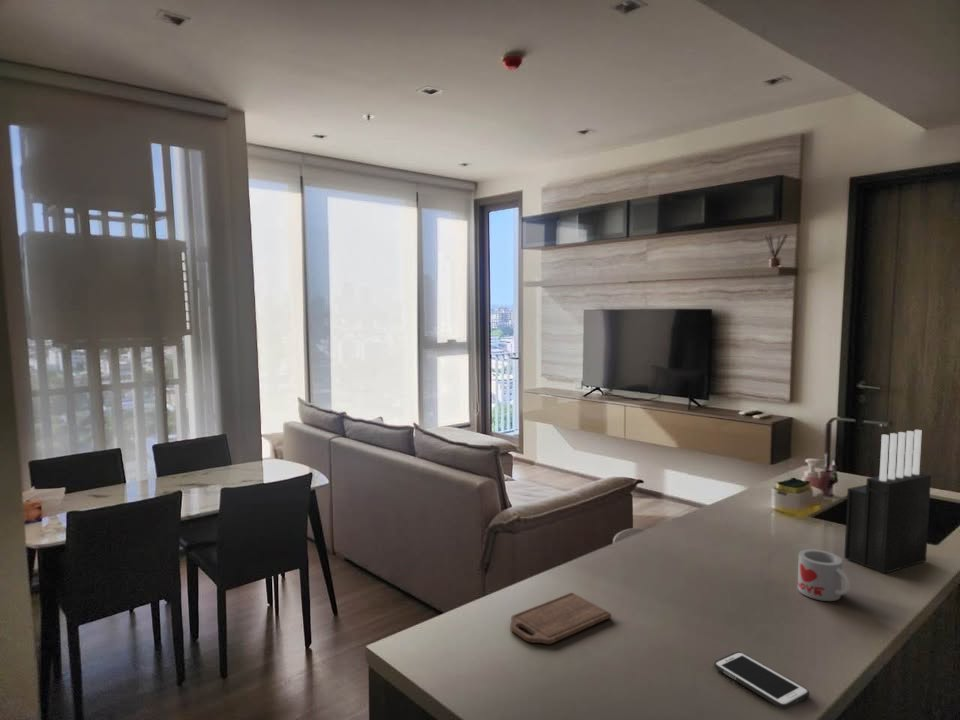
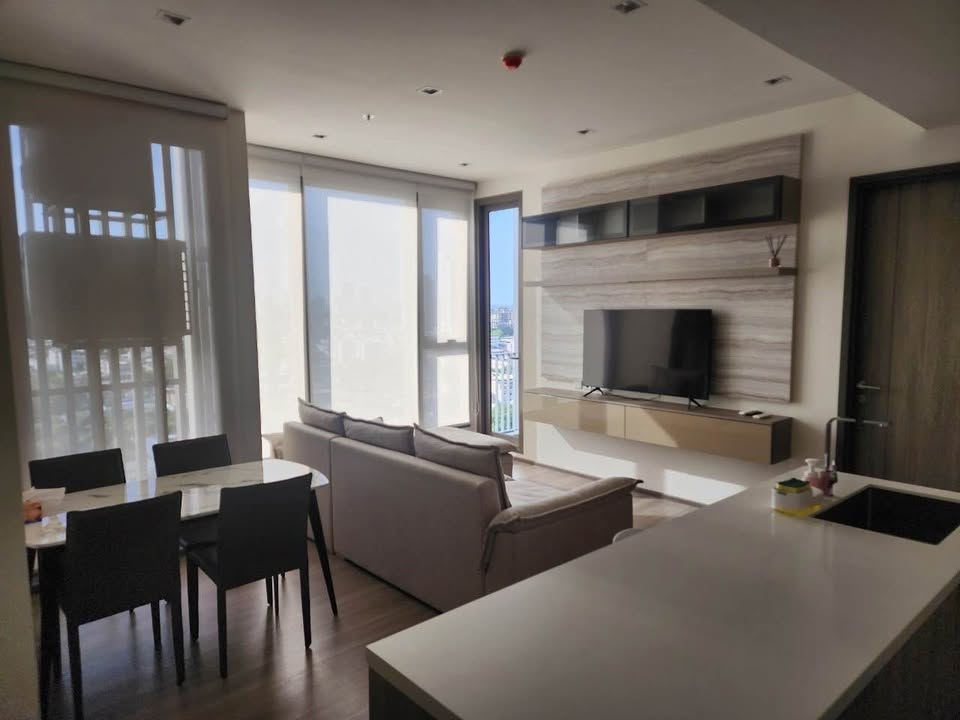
- cutting board [509,592,612,645]
- knife block [843,429,932,575]
- mug [797,548,851,602]
- cell phone [713,651,810,710]
